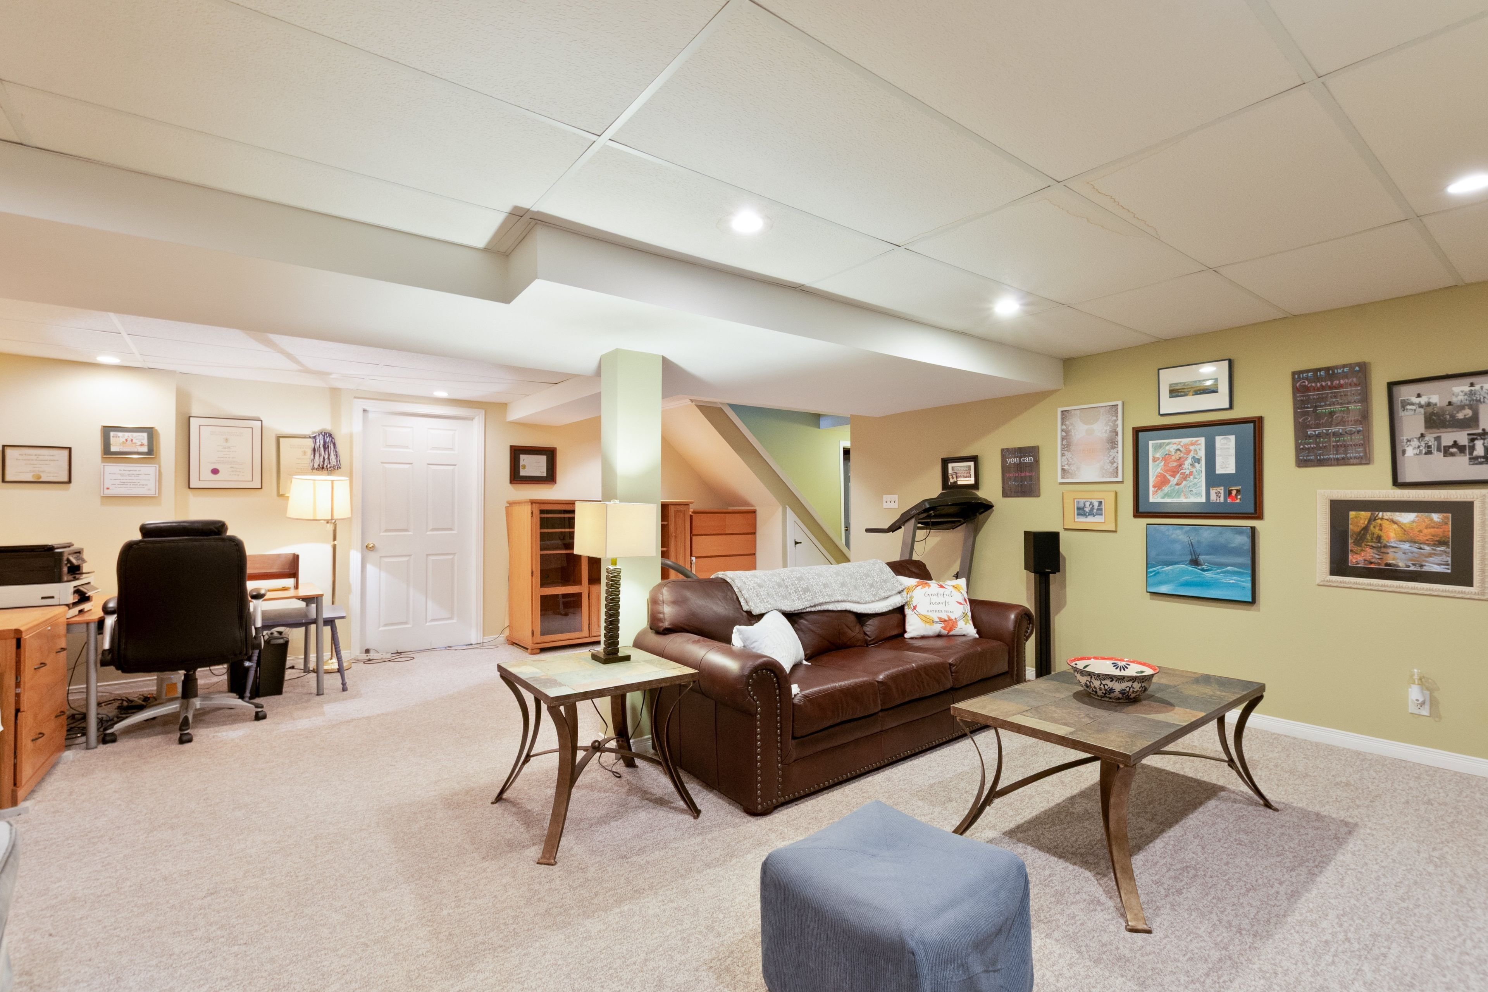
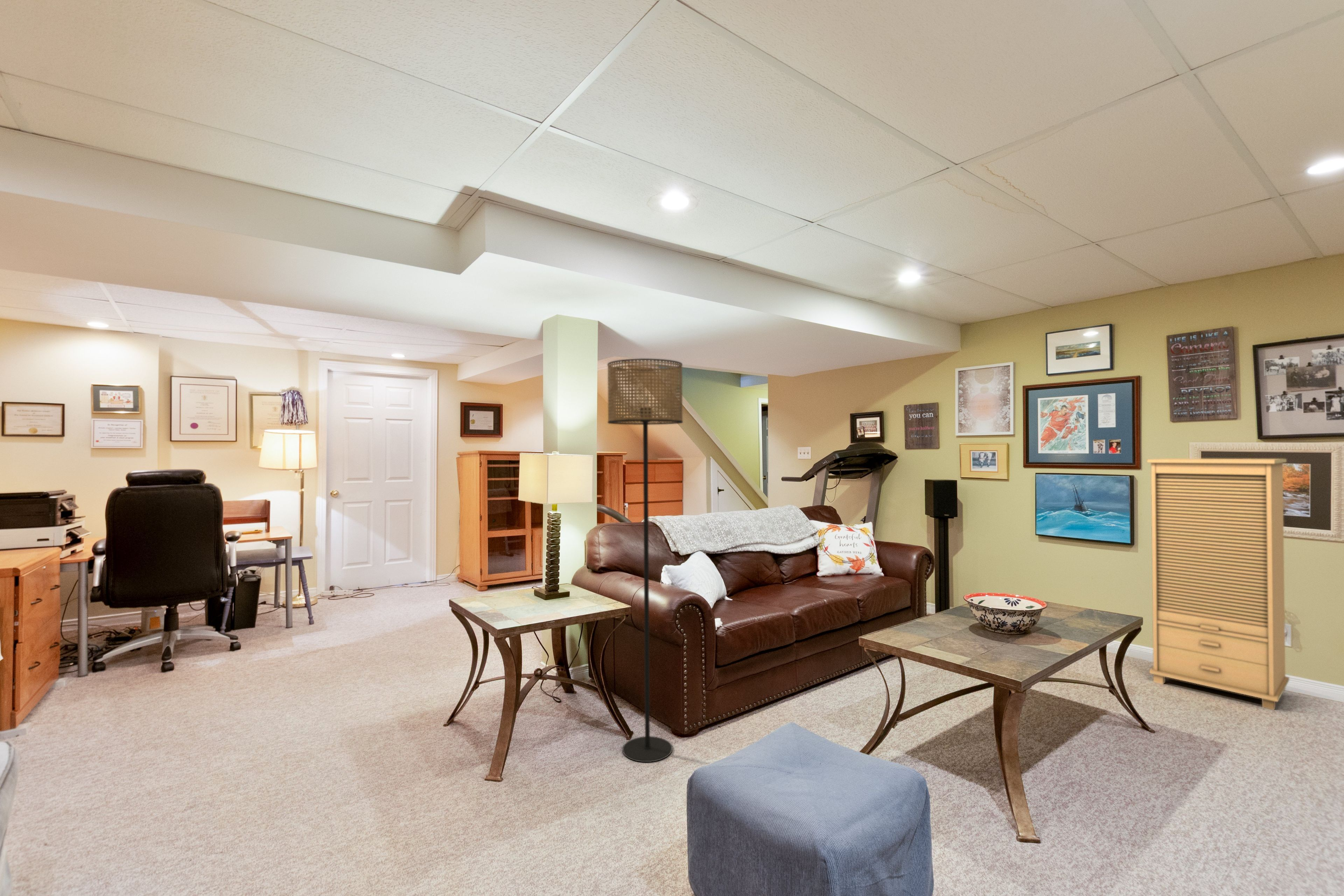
+ cabinet [1147,458,1290,710]
+ floor lamp [607,358,683,762]
